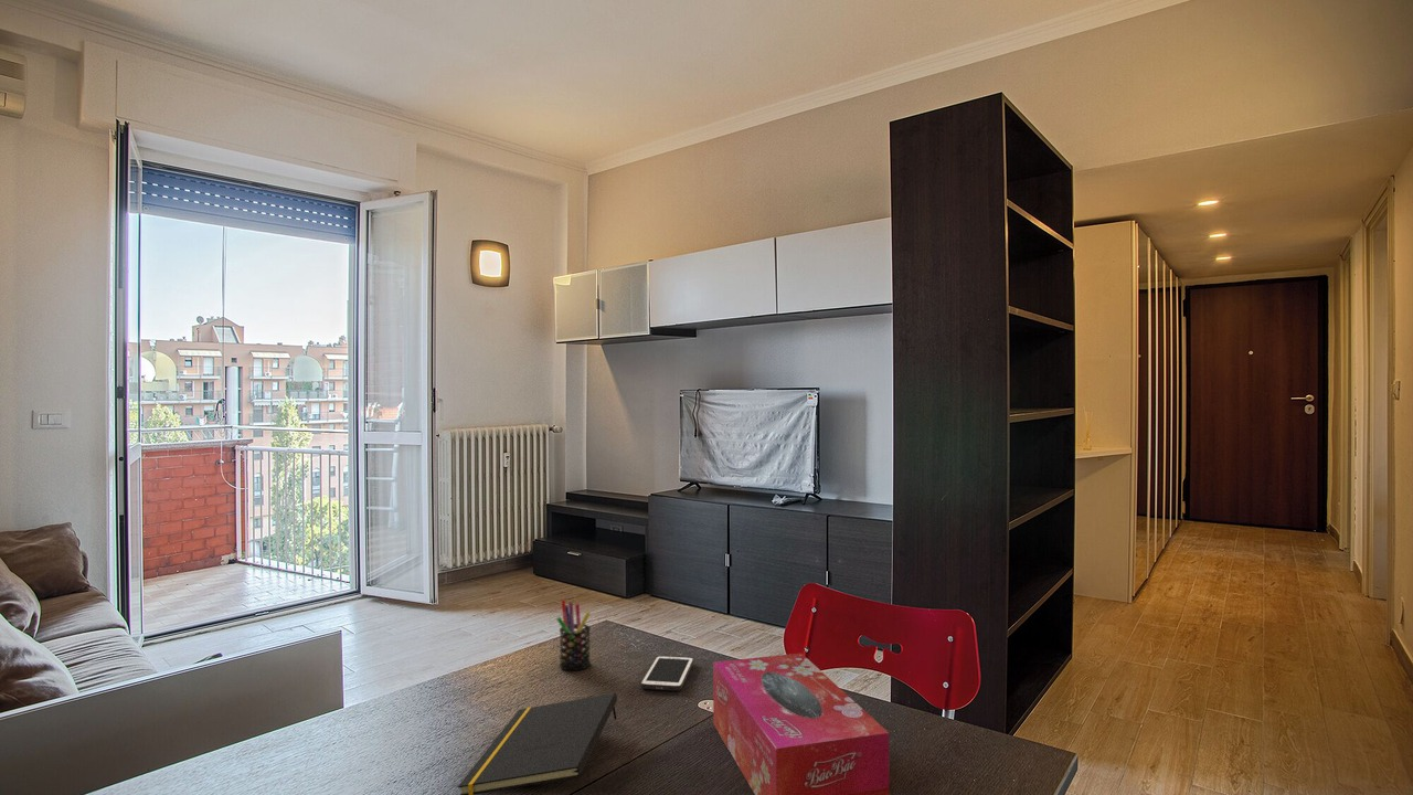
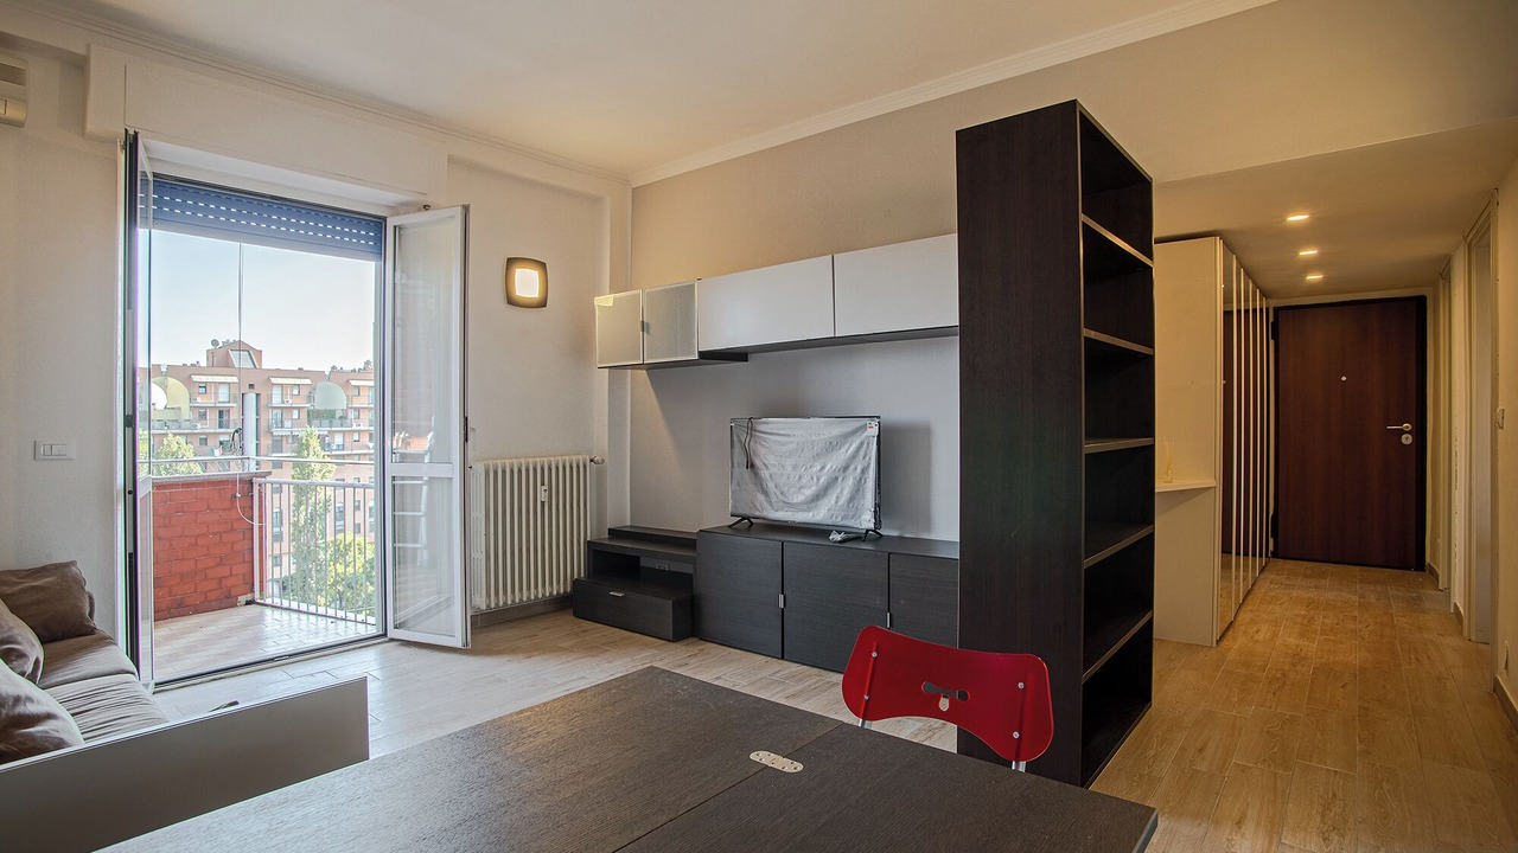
- cell phone [639,655,694,691]
- notepad [457,692,618,795]
- tissue box [712,653,891,795]
- pen holder [556,598,592,671]
